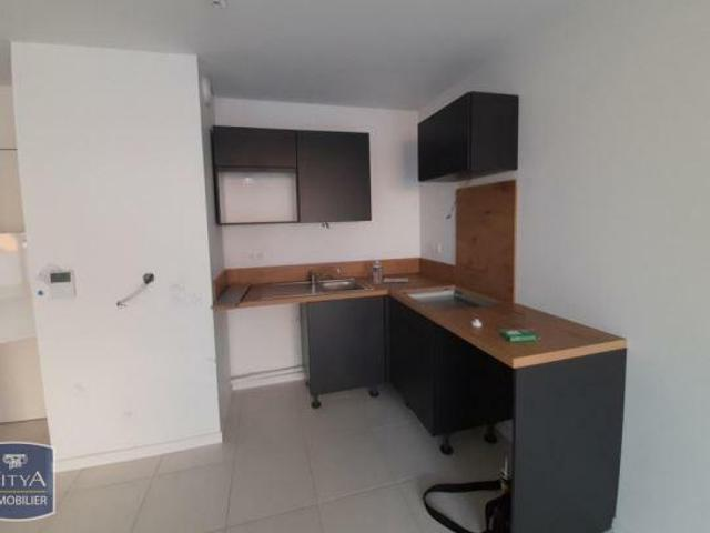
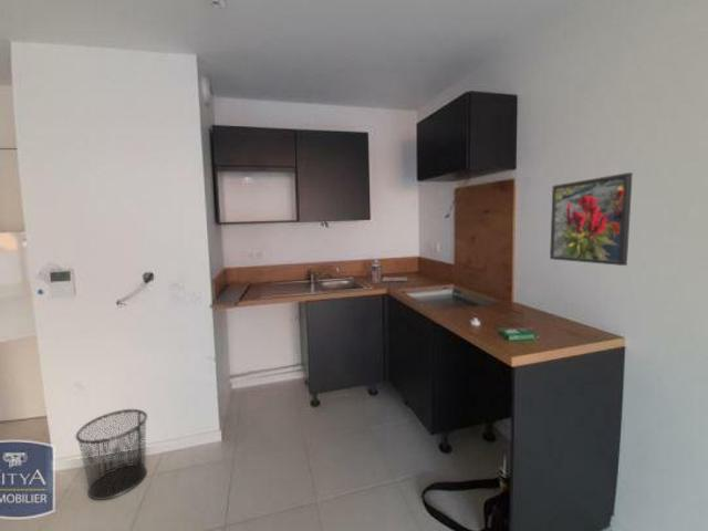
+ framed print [549,171,634,267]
+ waste bin [74,408,148,501]
